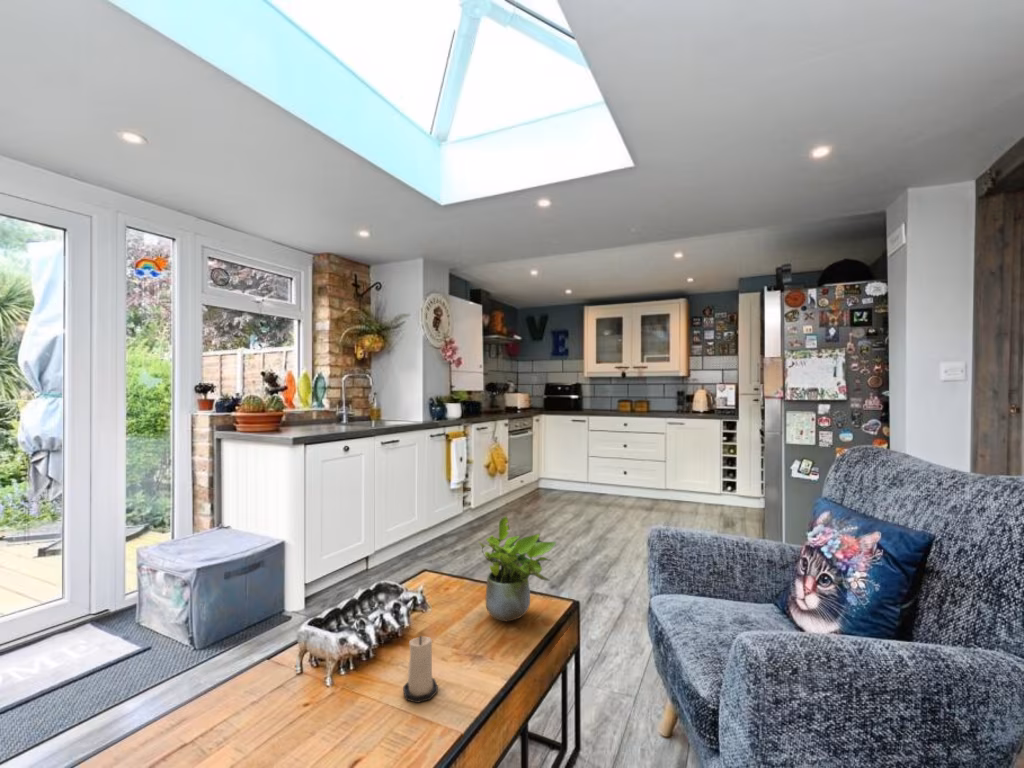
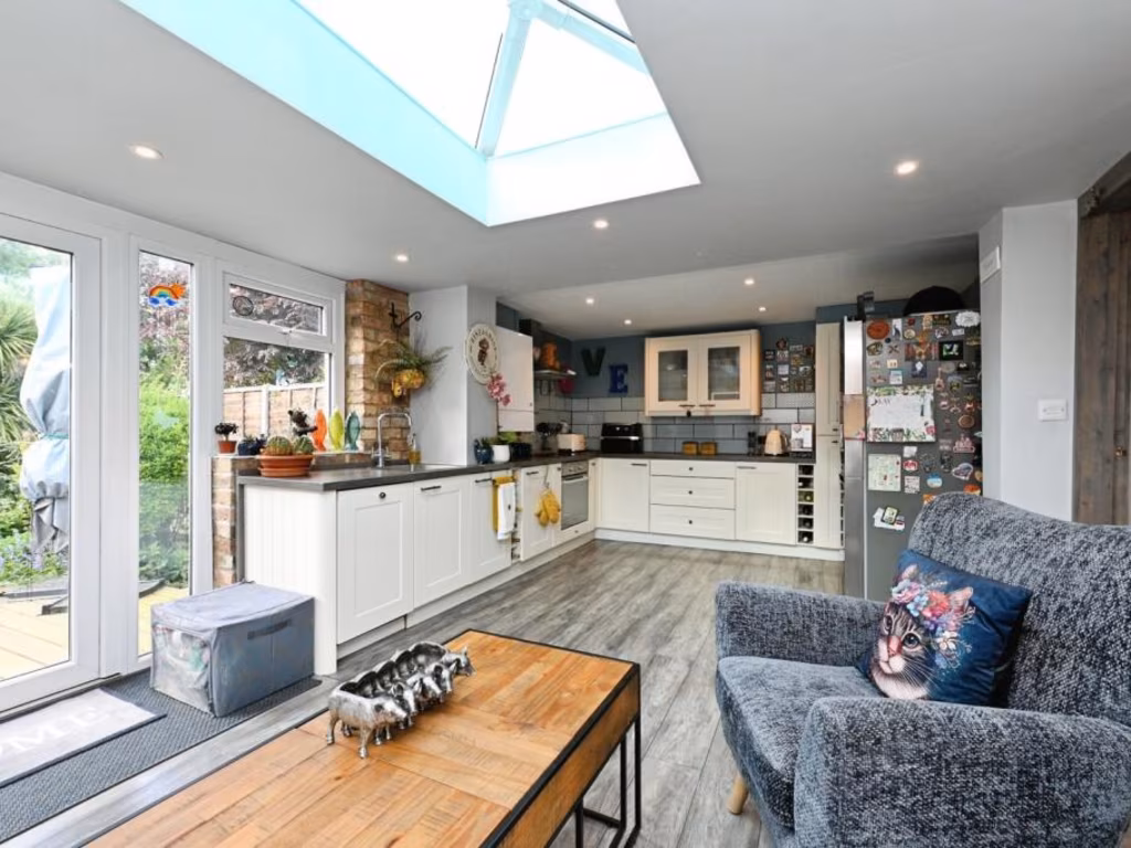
- potted plant [477,515,557,622]
- candle [402,634,439,704]
